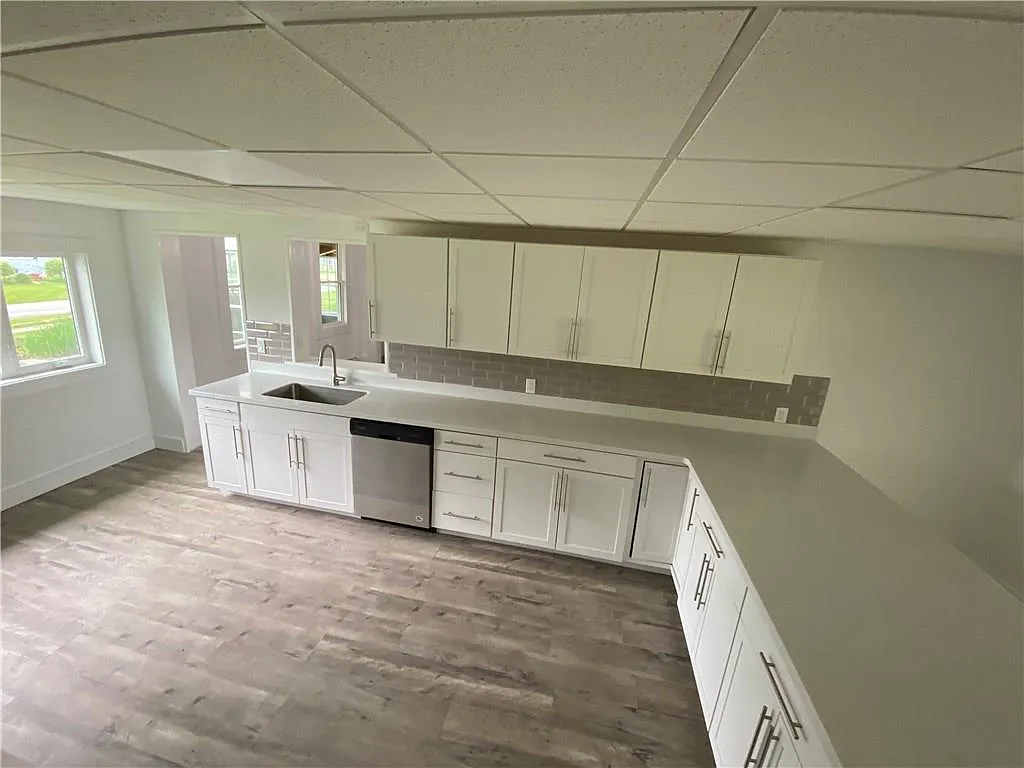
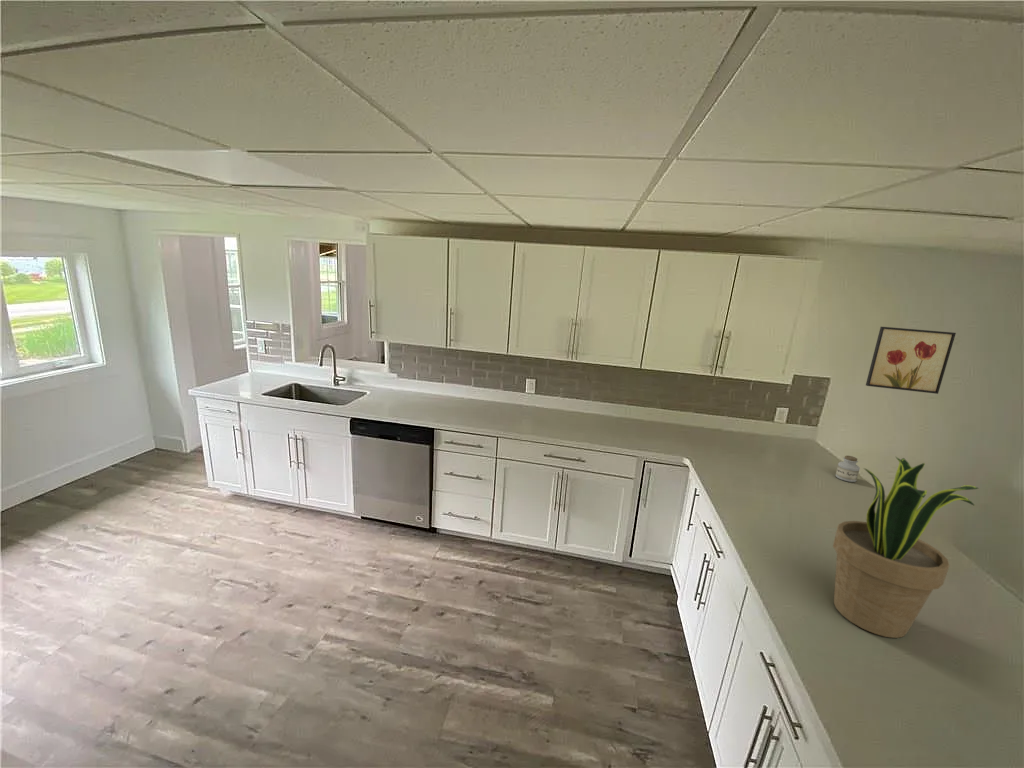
+ wall art [865,326,957,395]
+ potted plant [832,456,980,639]
+ jar [835,455,861,483]
